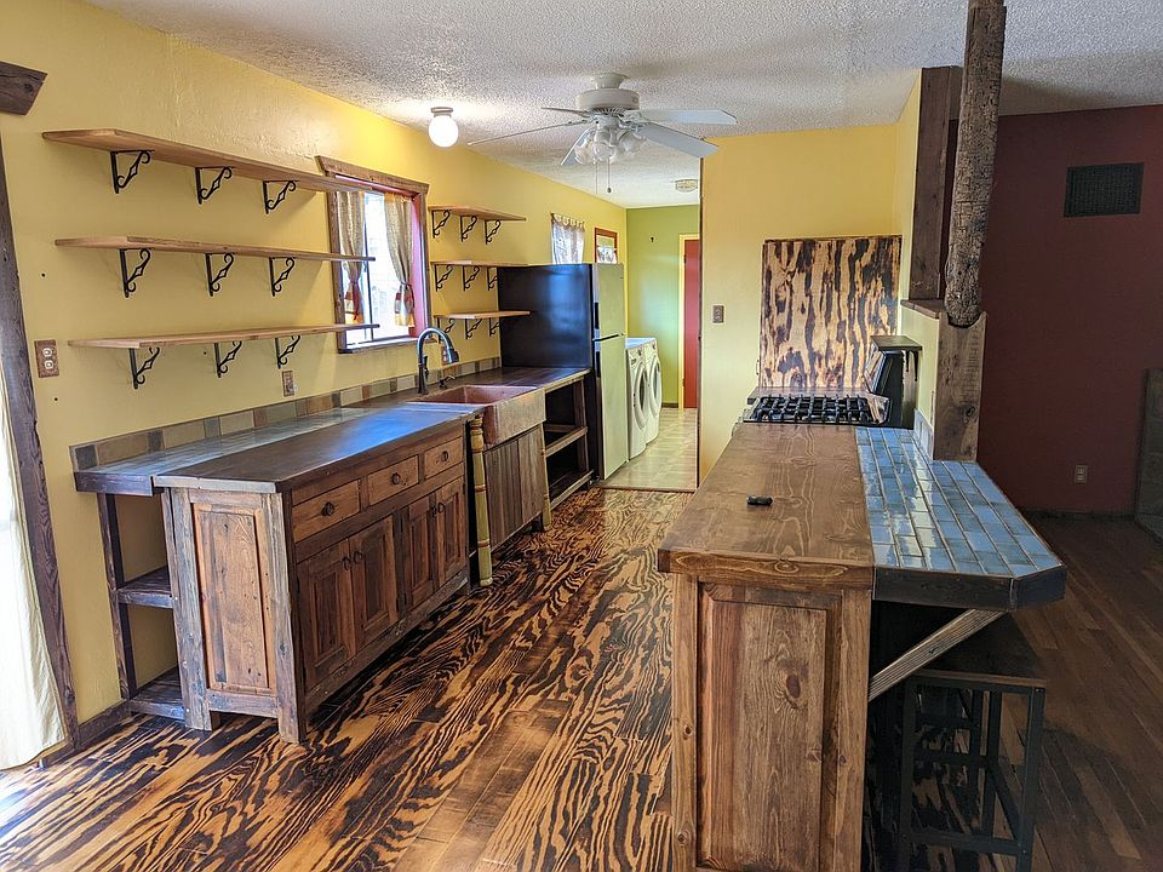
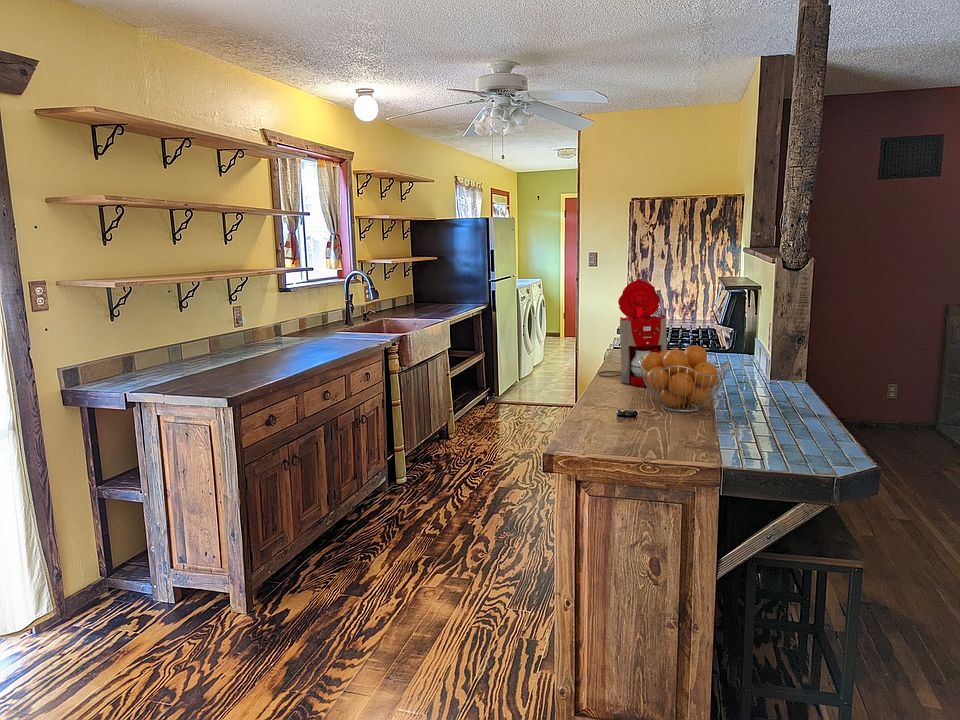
+ fruit basket [639,344,730,413]
+ coffee maker [596,278,667,387]
